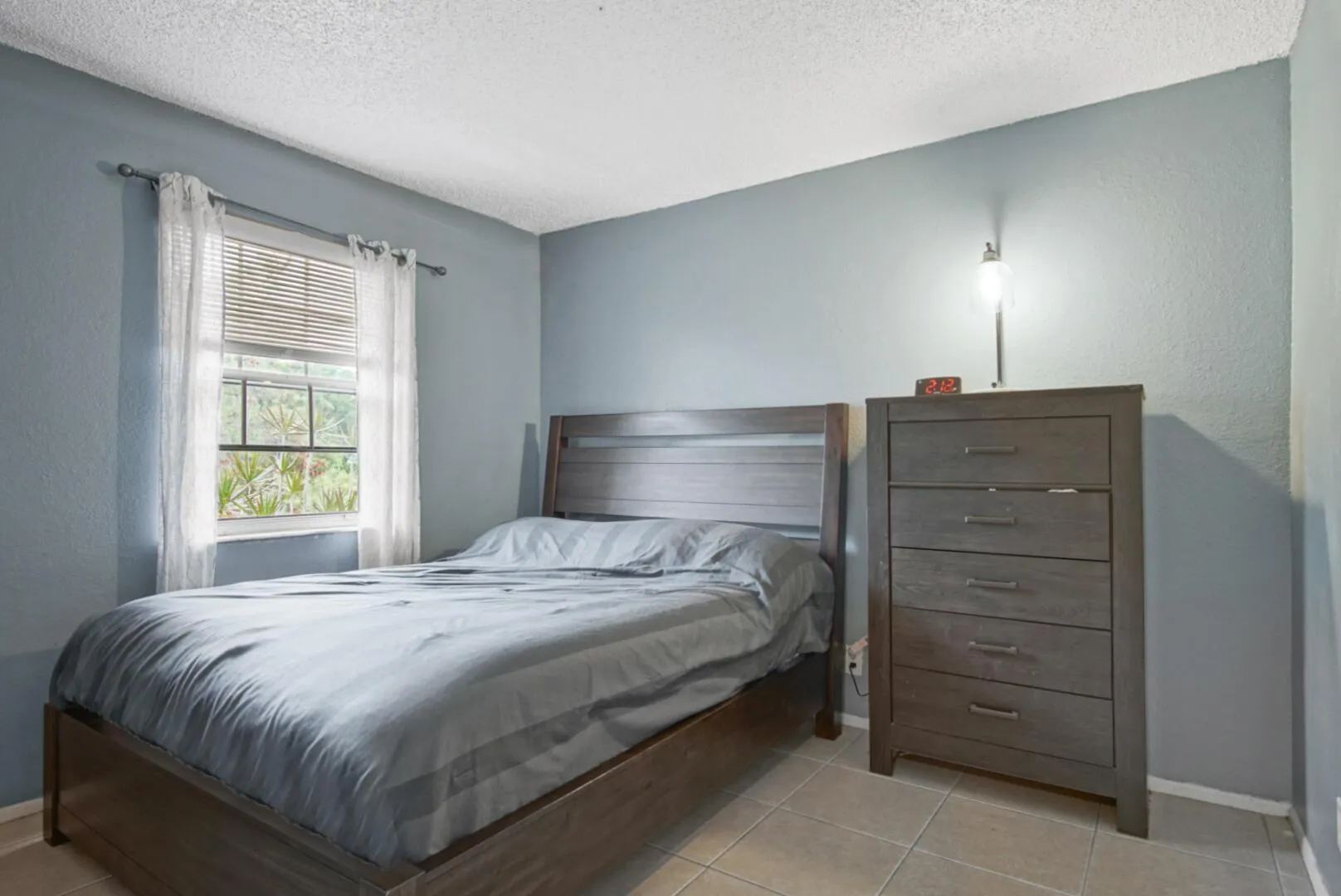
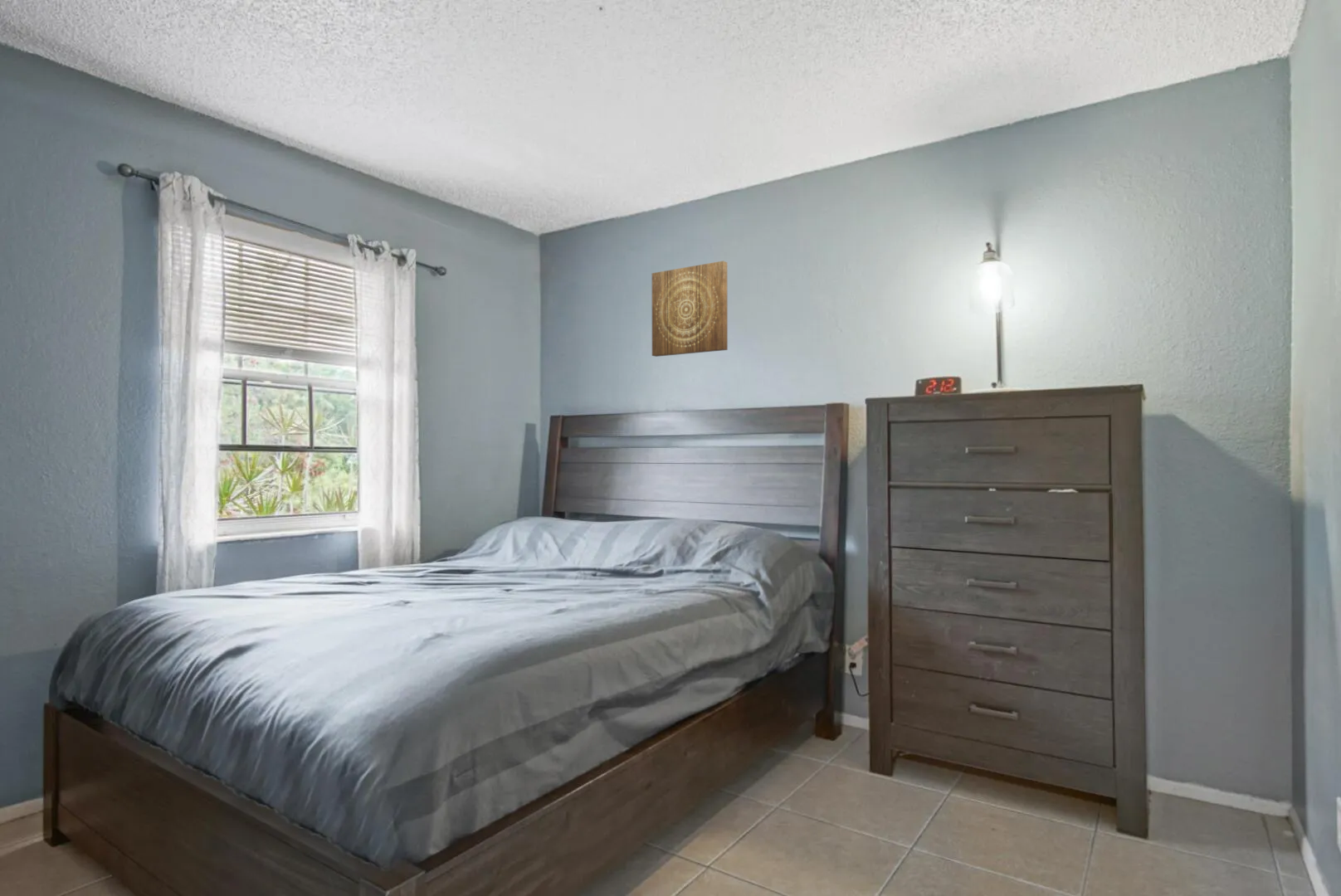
+ wall art [651,260,729,358]
